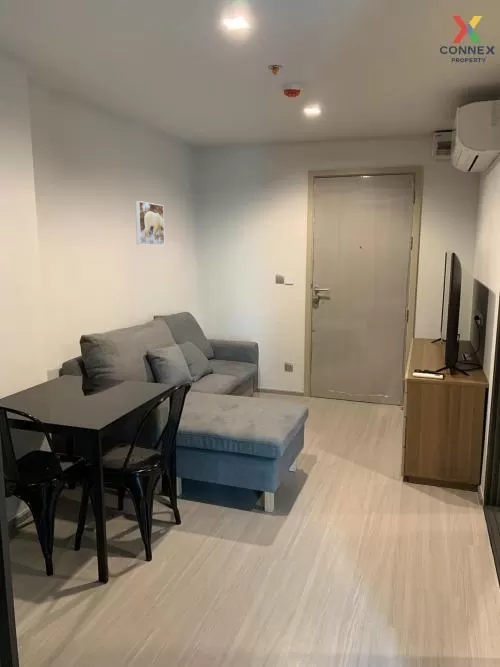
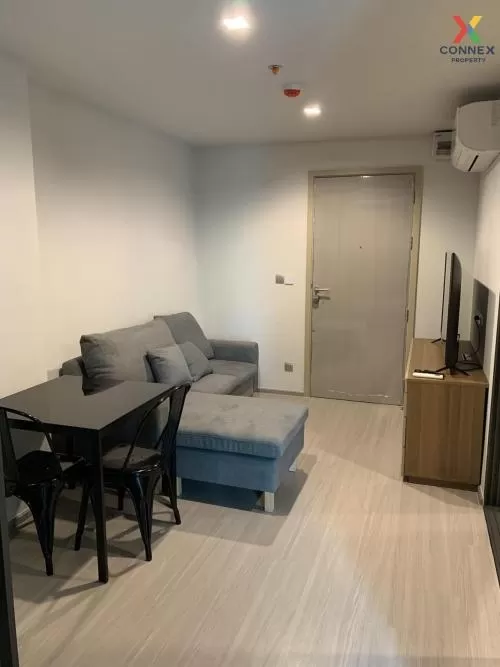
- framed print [135,200,165,246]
